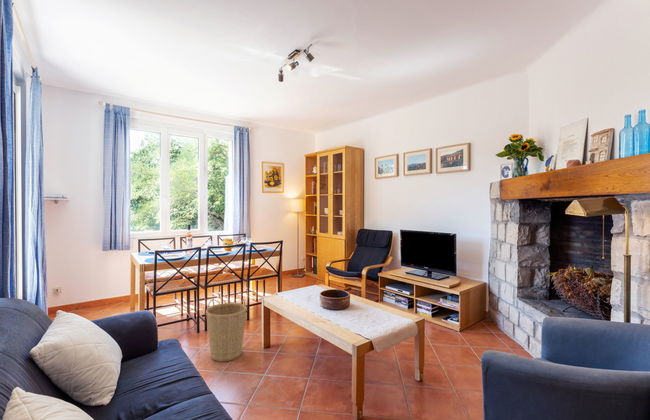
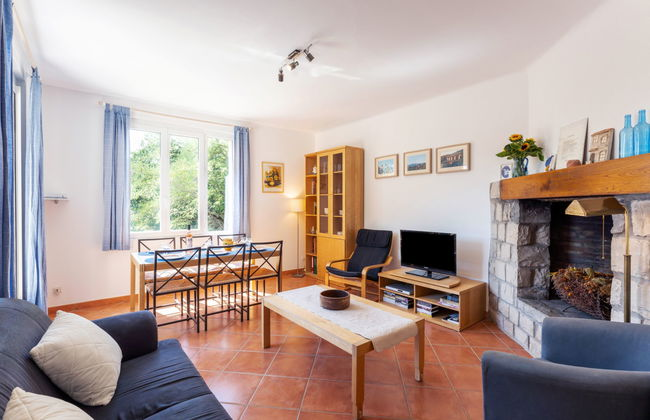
- basket [205,298,248,363]
